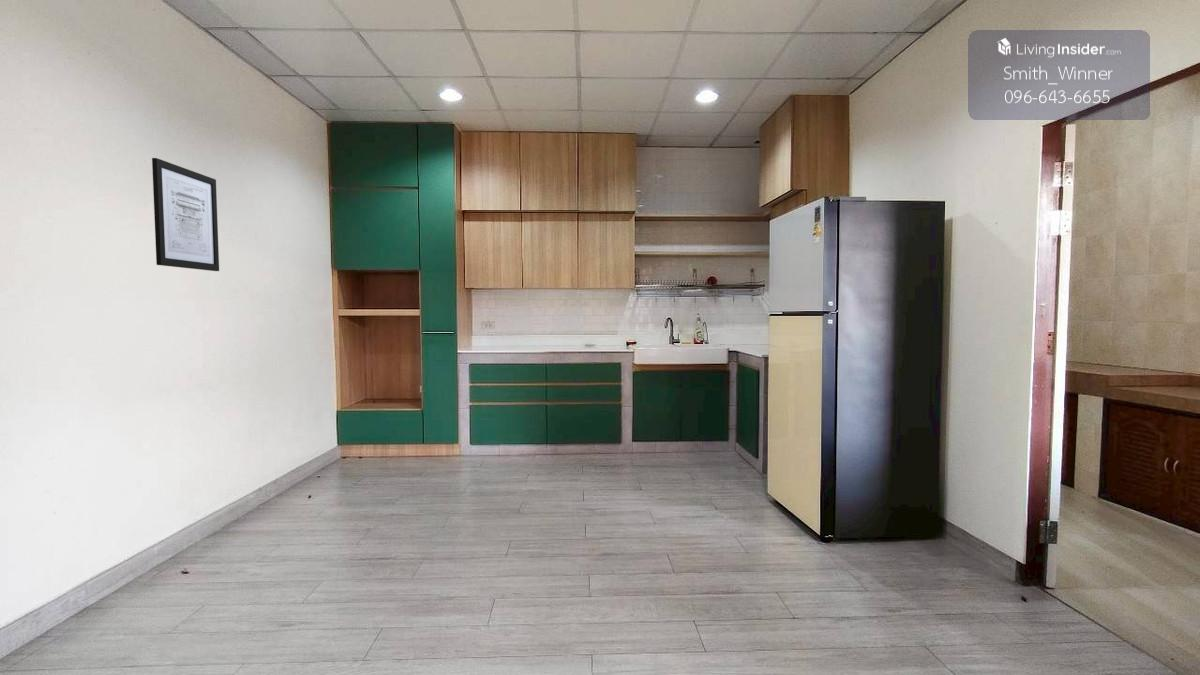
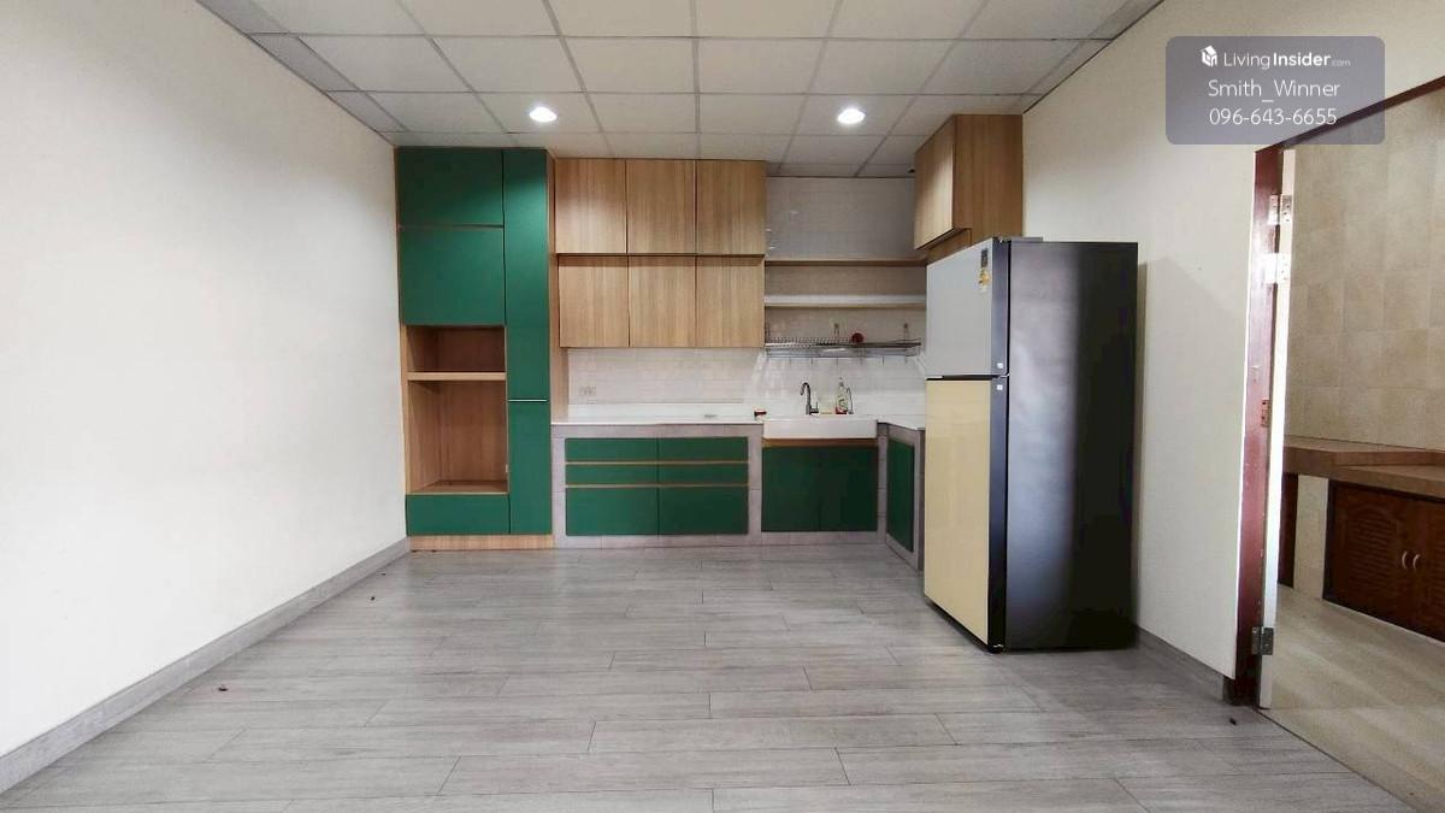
- wall art [151,157,220,272]
